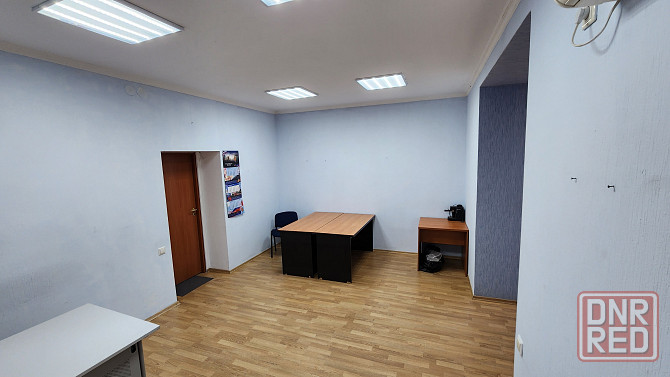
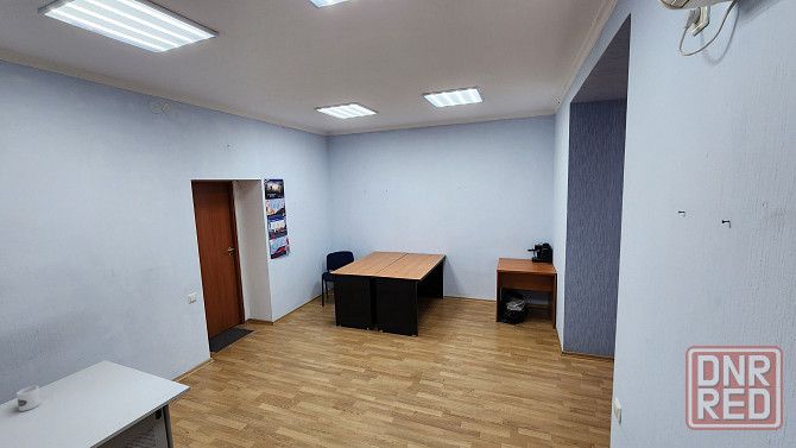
+ mug [15,385,42,412]
